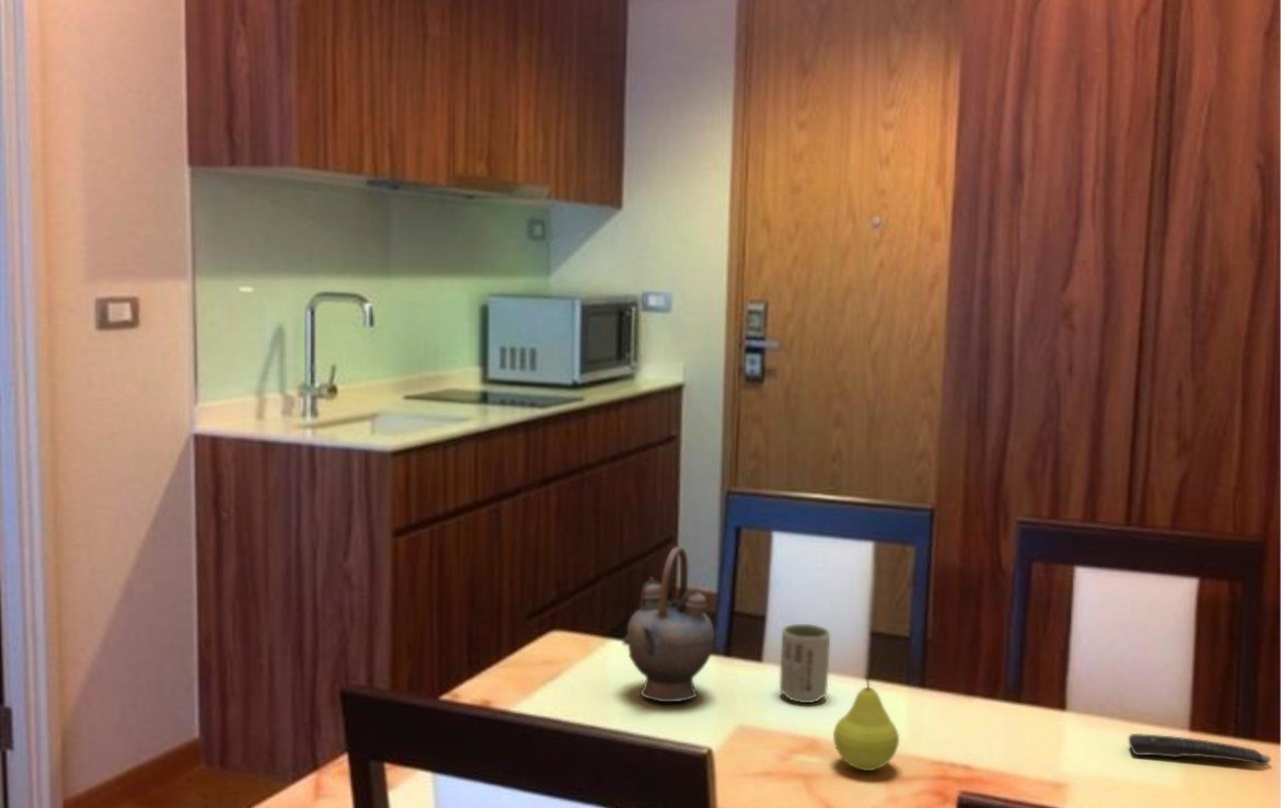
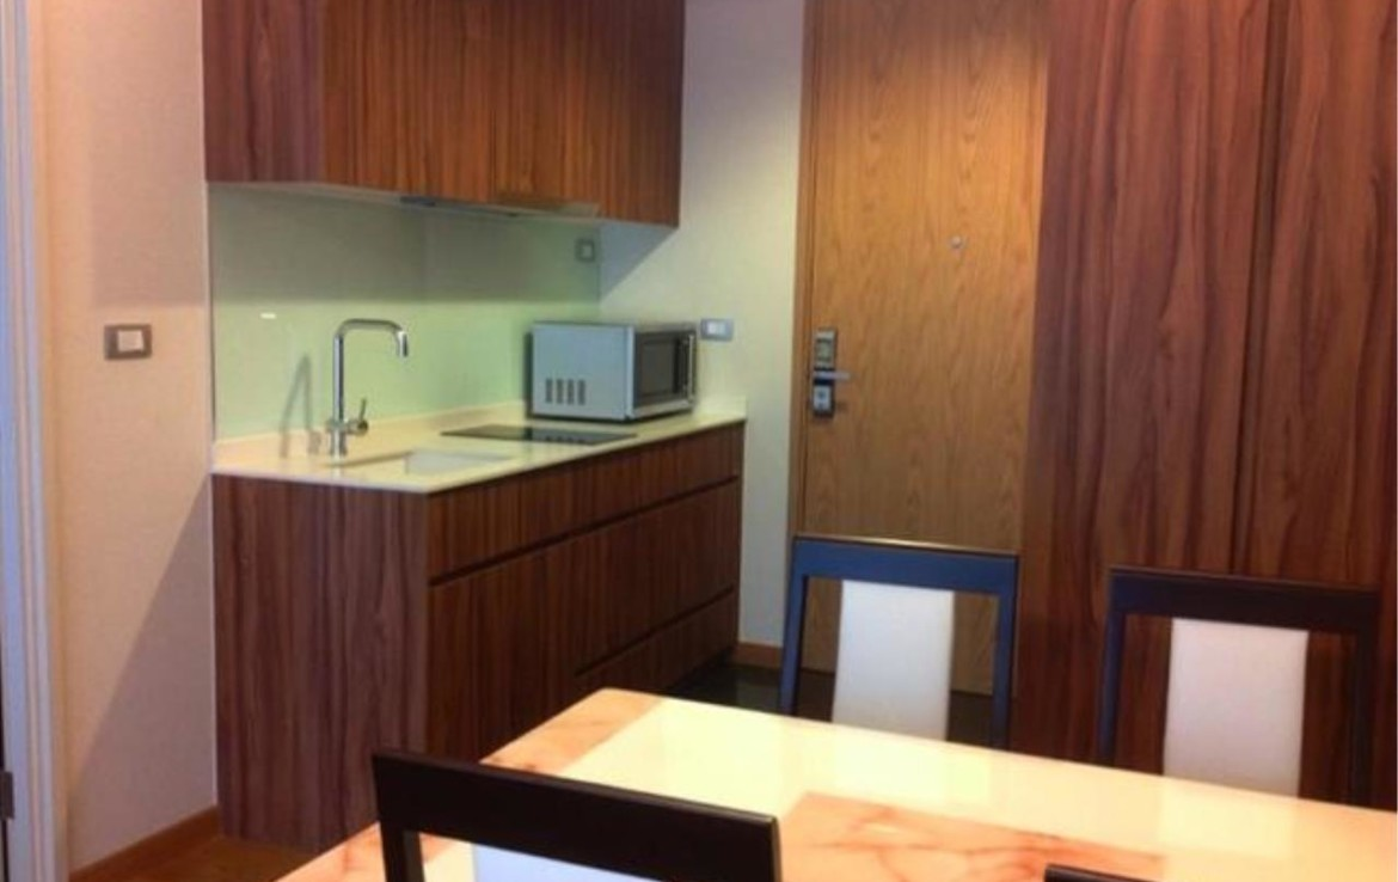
- cup [778,623,831,704]
- remote control [1128,732,1272,766]
- teapot [621,545,716,703]
- fruit [832,676,900,772]
